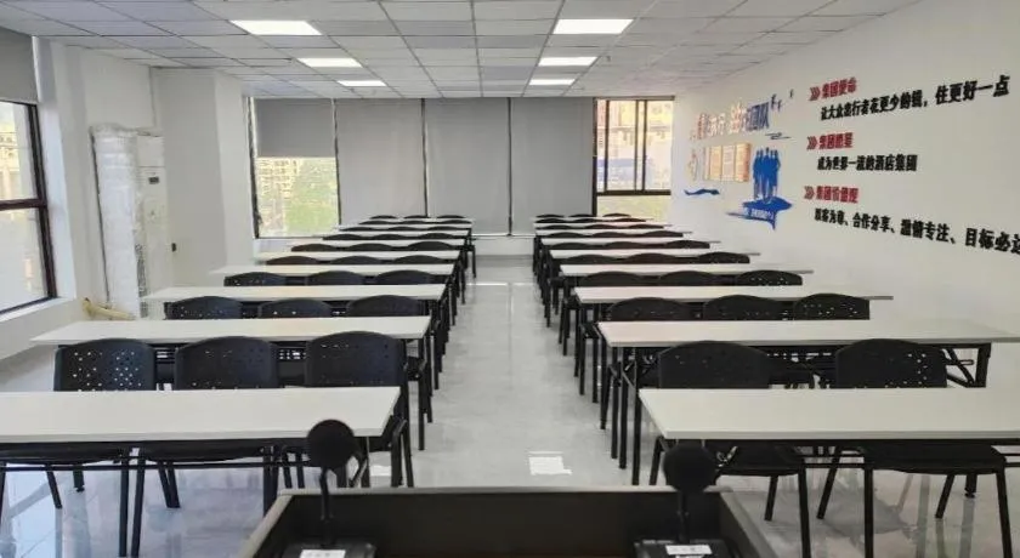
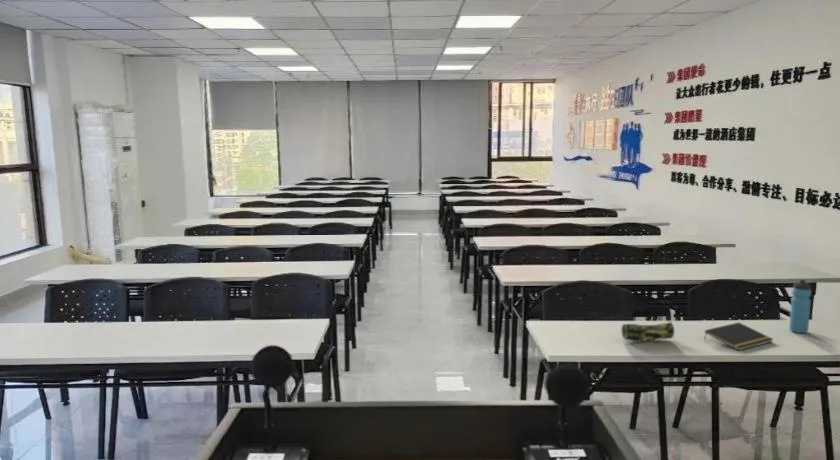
+ notepad [703,321,774,352]
+ water bottle [788,279,812,334]
+ pencil case [621,321,675,342]
